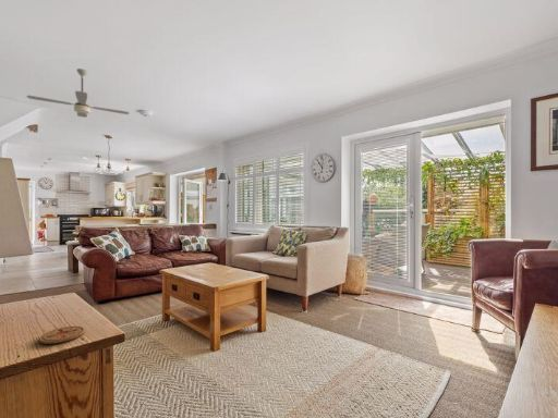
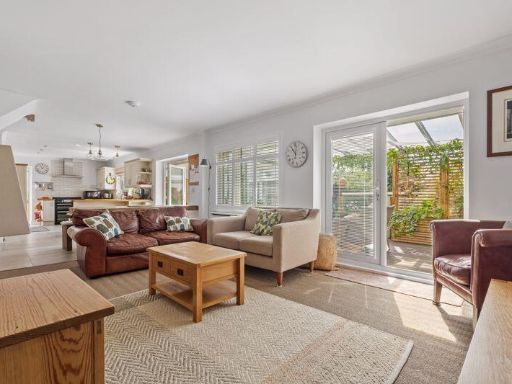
- coaster [38,325,85,345]
- ceiling fan [26,67,131,119]
